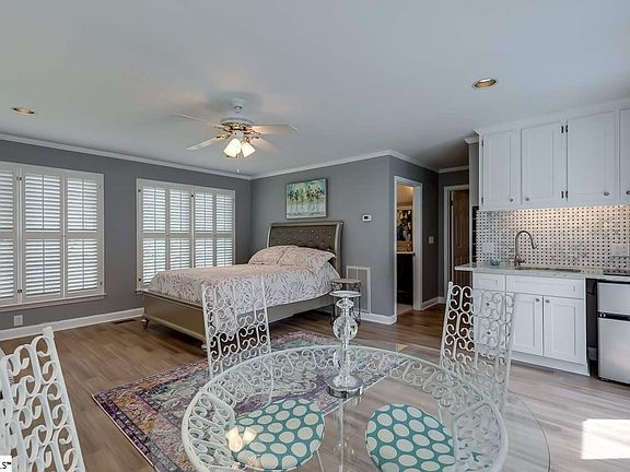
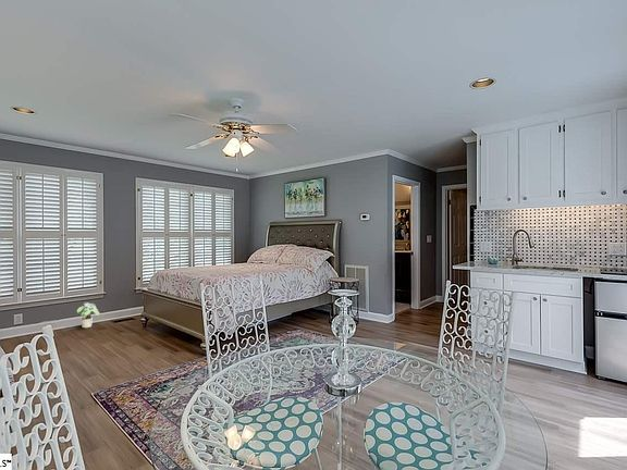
+ potted plant [76,301,100,329]
